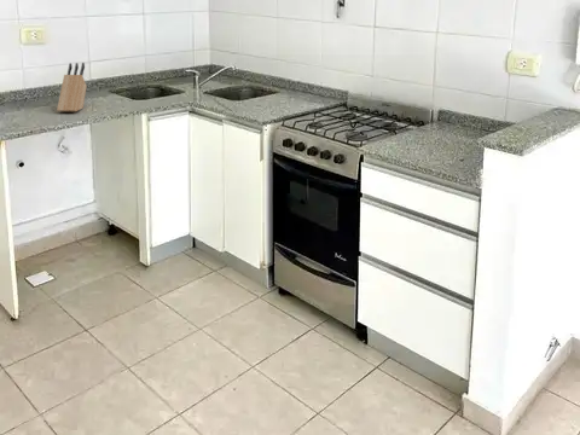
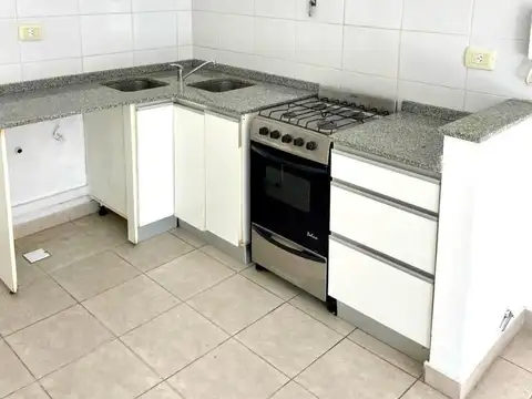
- knife block [56,62,88,112]
